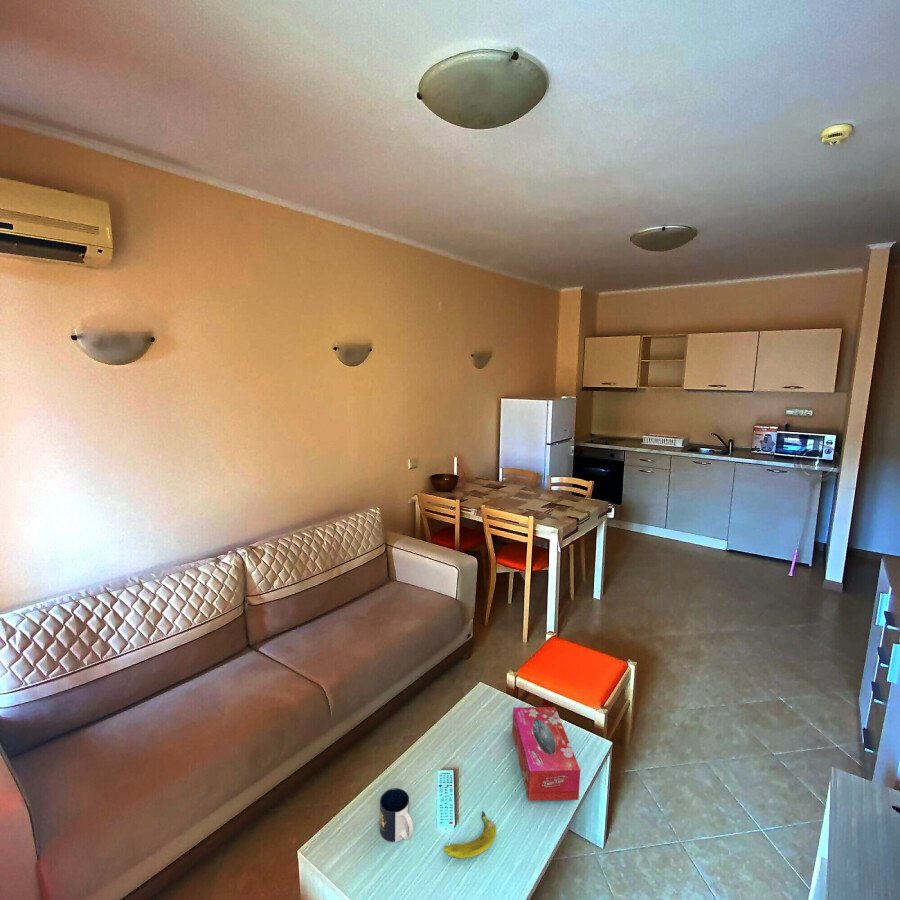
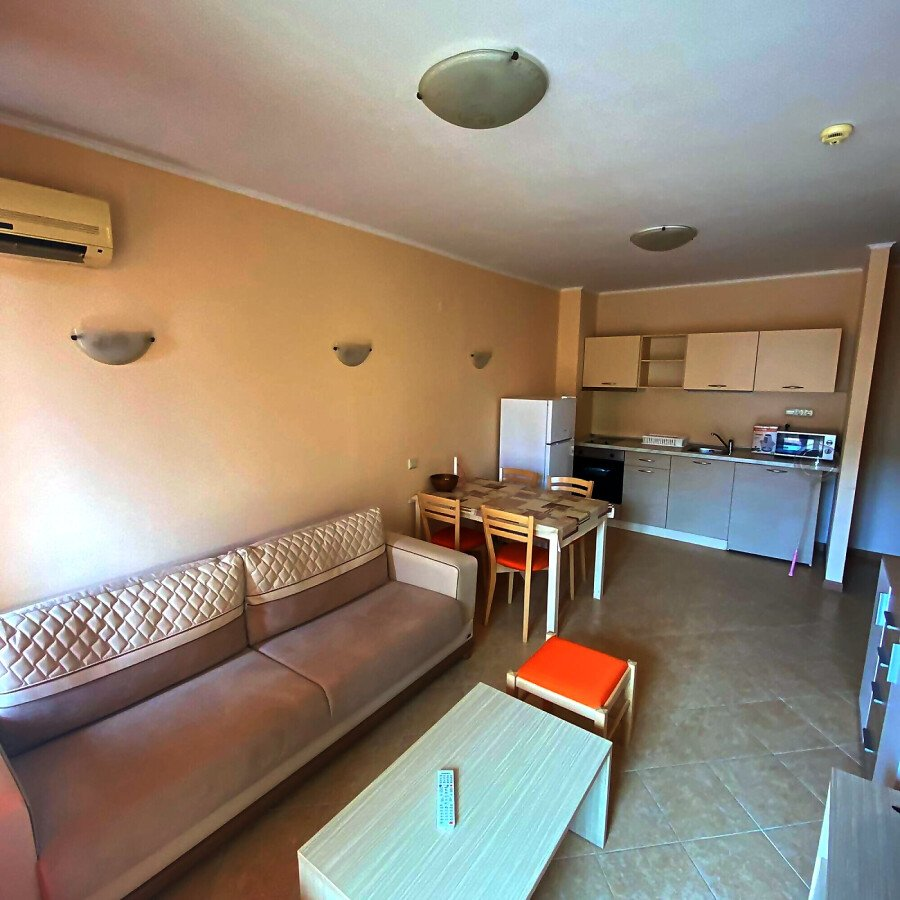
- mug [379,787,414,843]
- tissue box [511,706,581,802]
- banana [443,811,498,859]
